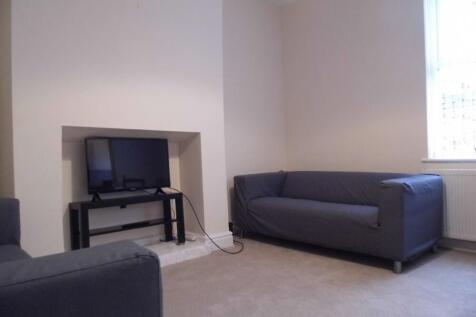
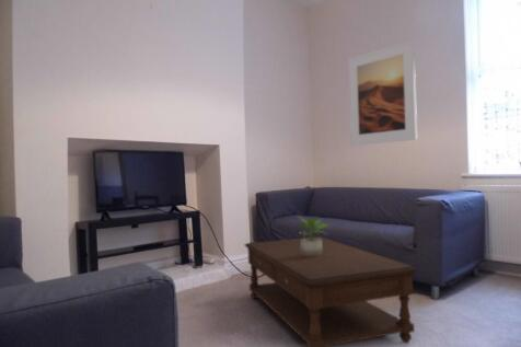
+ potted plant [296,215,332,257]
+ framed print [347,39,418,147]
+ coffee table [243,235,419,347]
